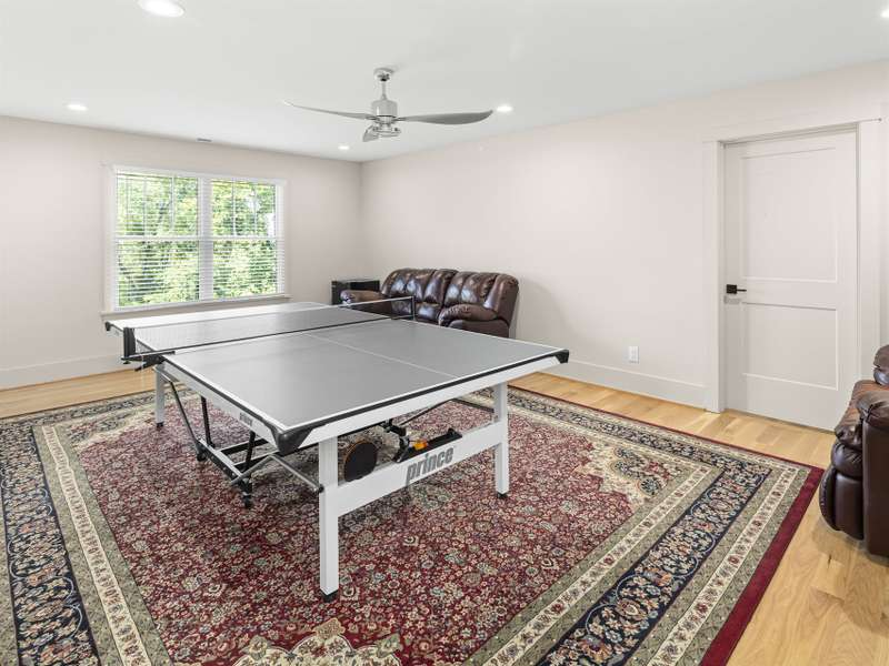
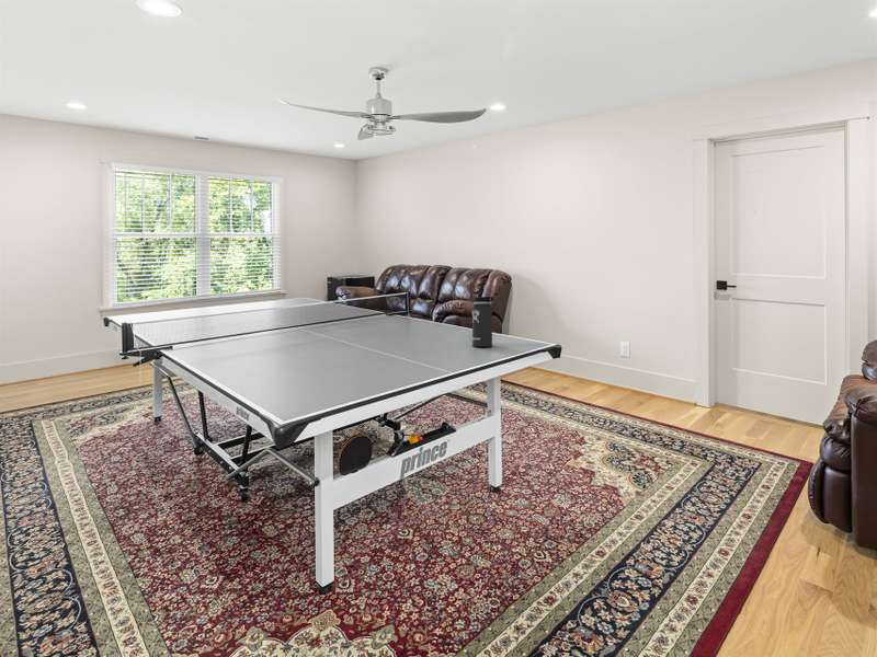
+ thermos bottle [471,287,494,347]
